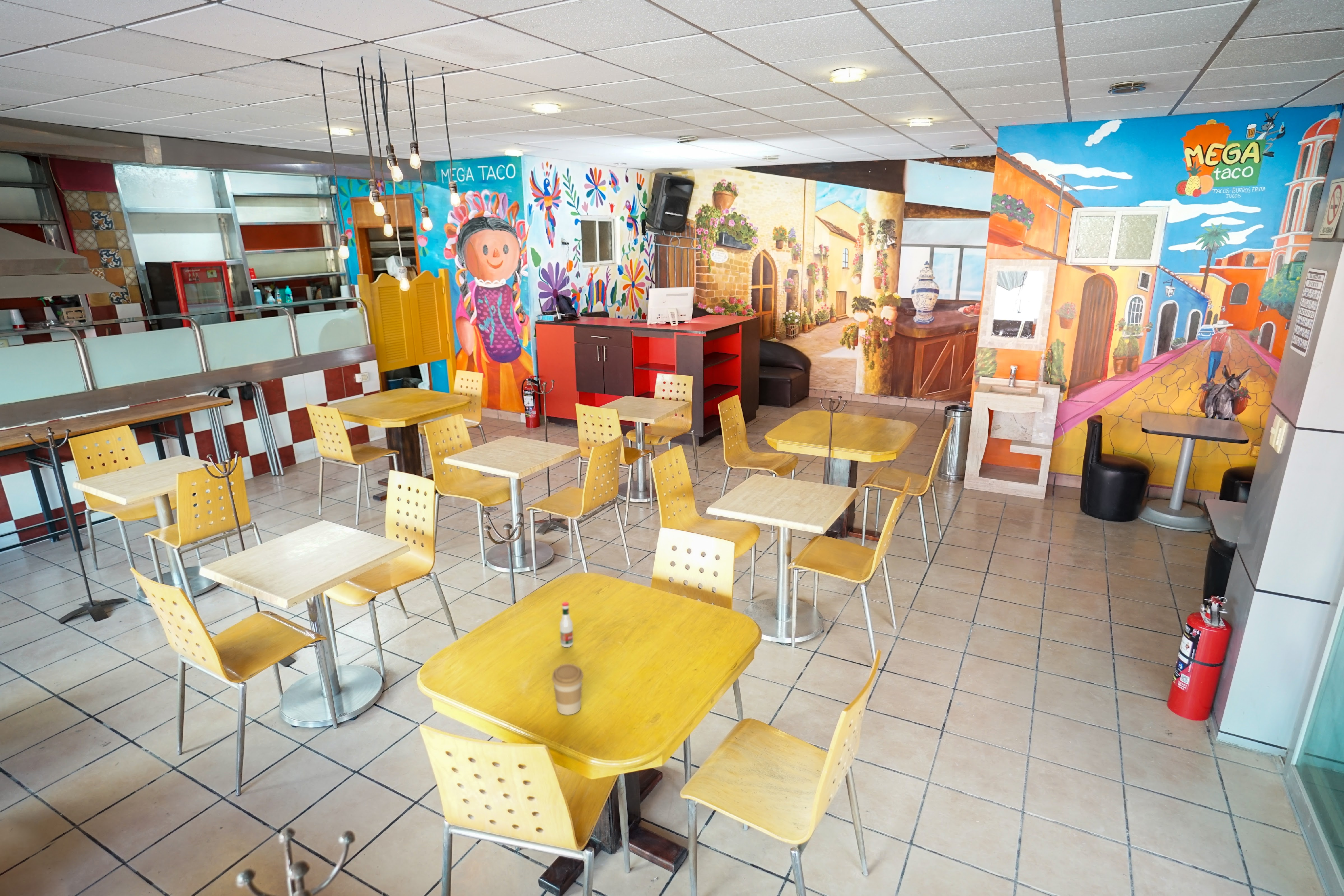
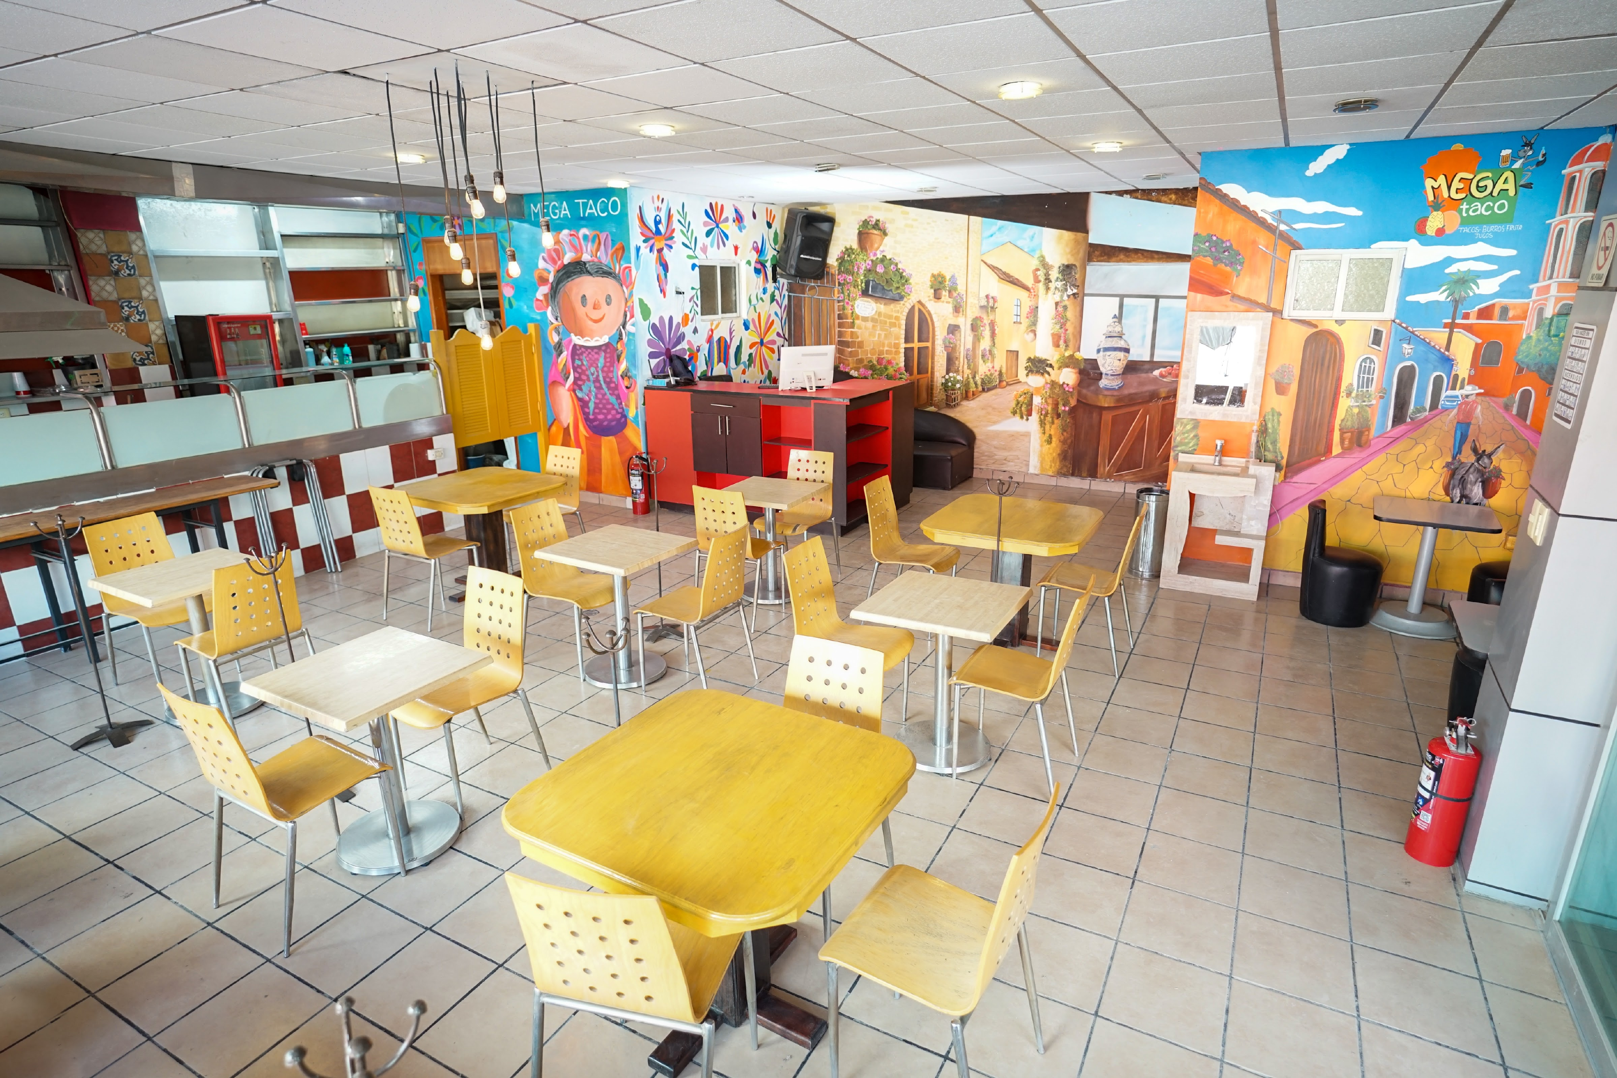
- coffee cup [552,663,584,715]
- tabasco sauce [559,601,574,648]
